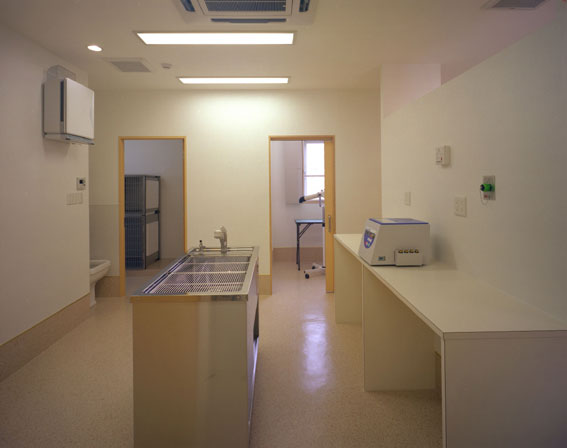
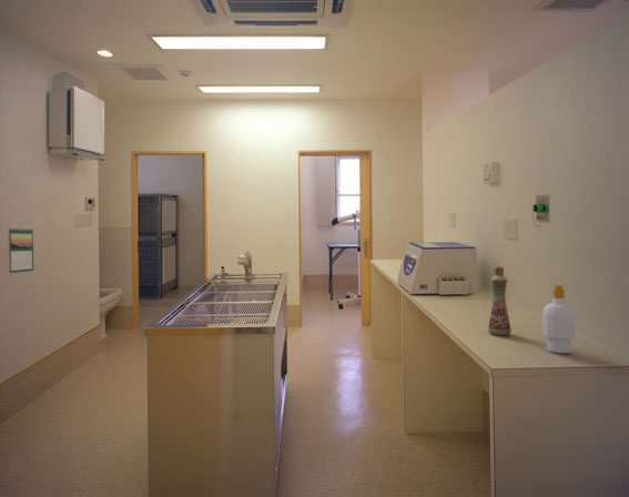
+ bottle [487,265,513,336]
+ calendar [8,226,34,274]
+ soap bottle [541,284,576,355]
